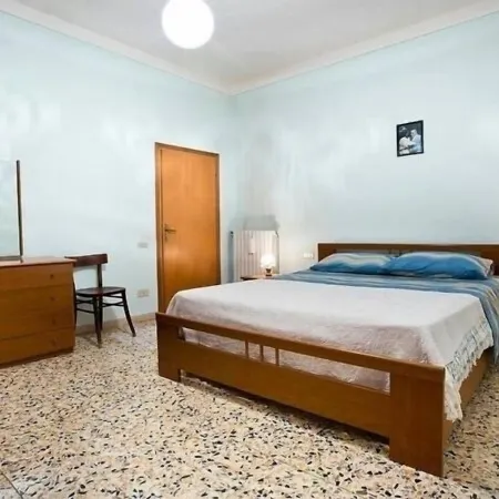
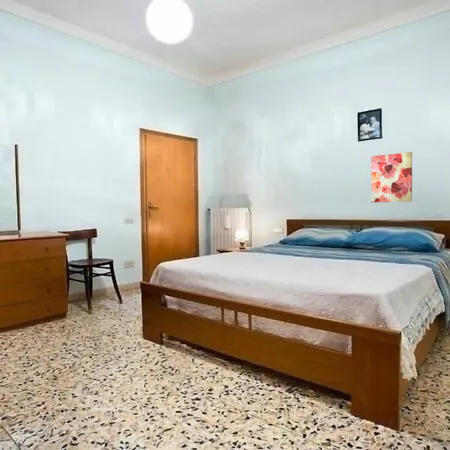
+ wall art [370,151,413,204]
